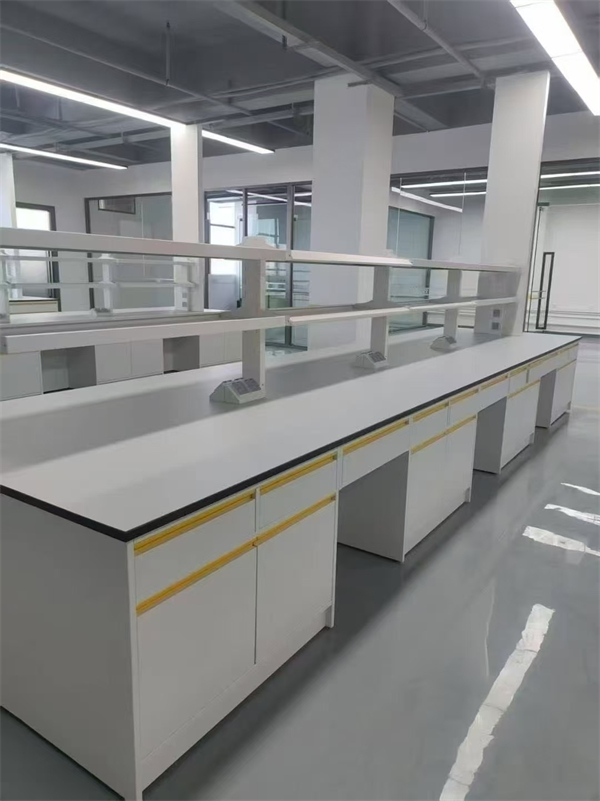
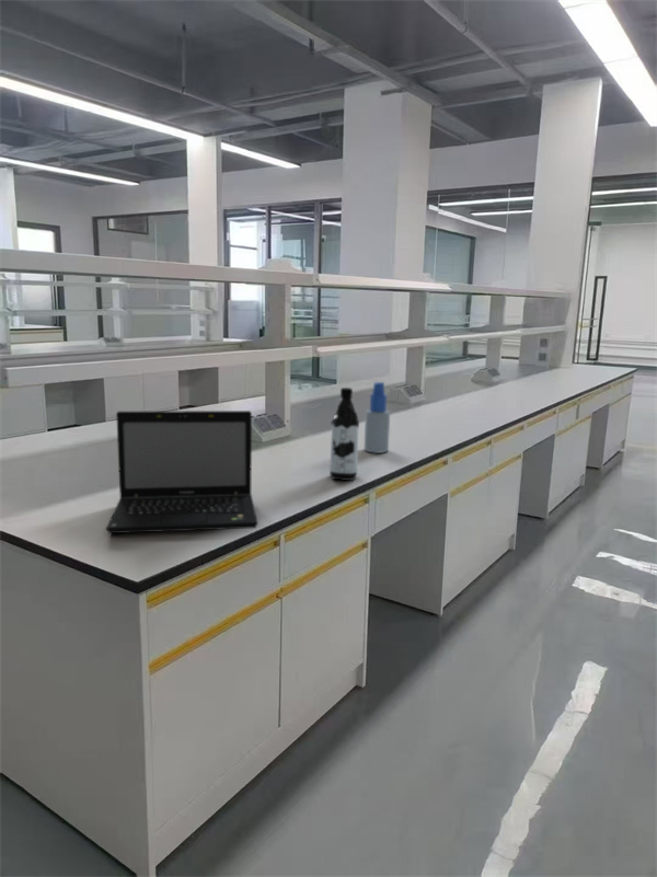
+ laptop [105,409,260,534]
+ spray bottle [364,381,391,454]
+ water bottle [328,386,360,482]
